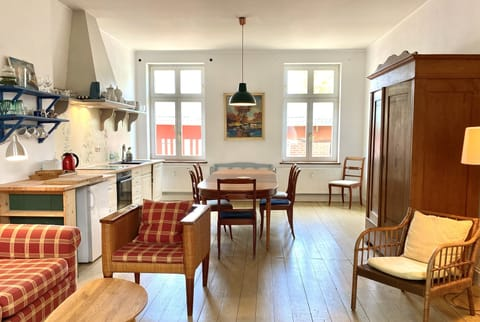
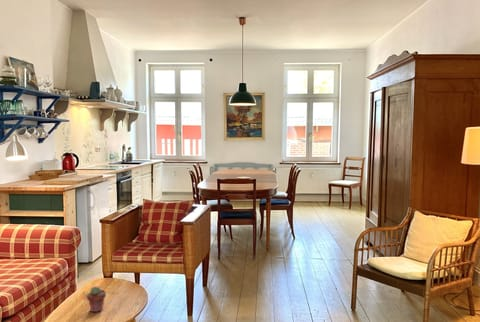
+ potted succulent [86,285,107,313]
